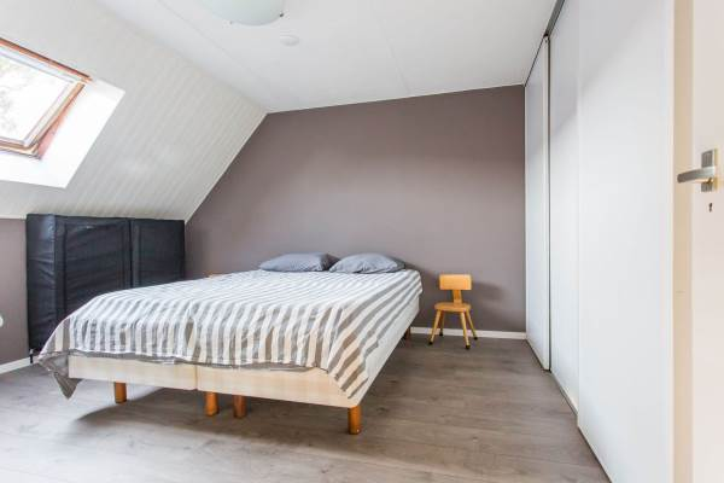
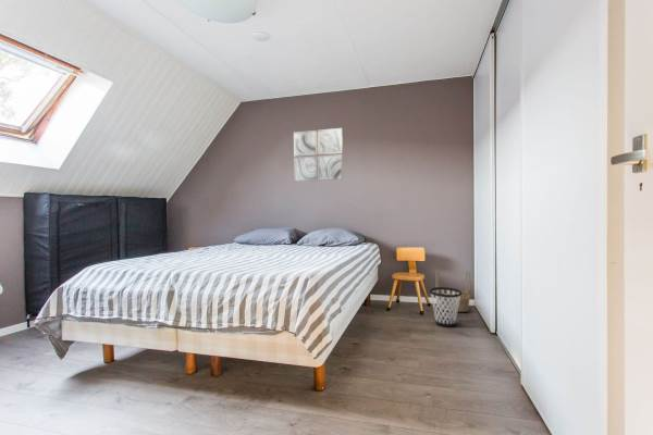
+ basket [434,269,472,313]
+ wall art [293,127,344,183]
+ wastebasket [429,286,461,328]
